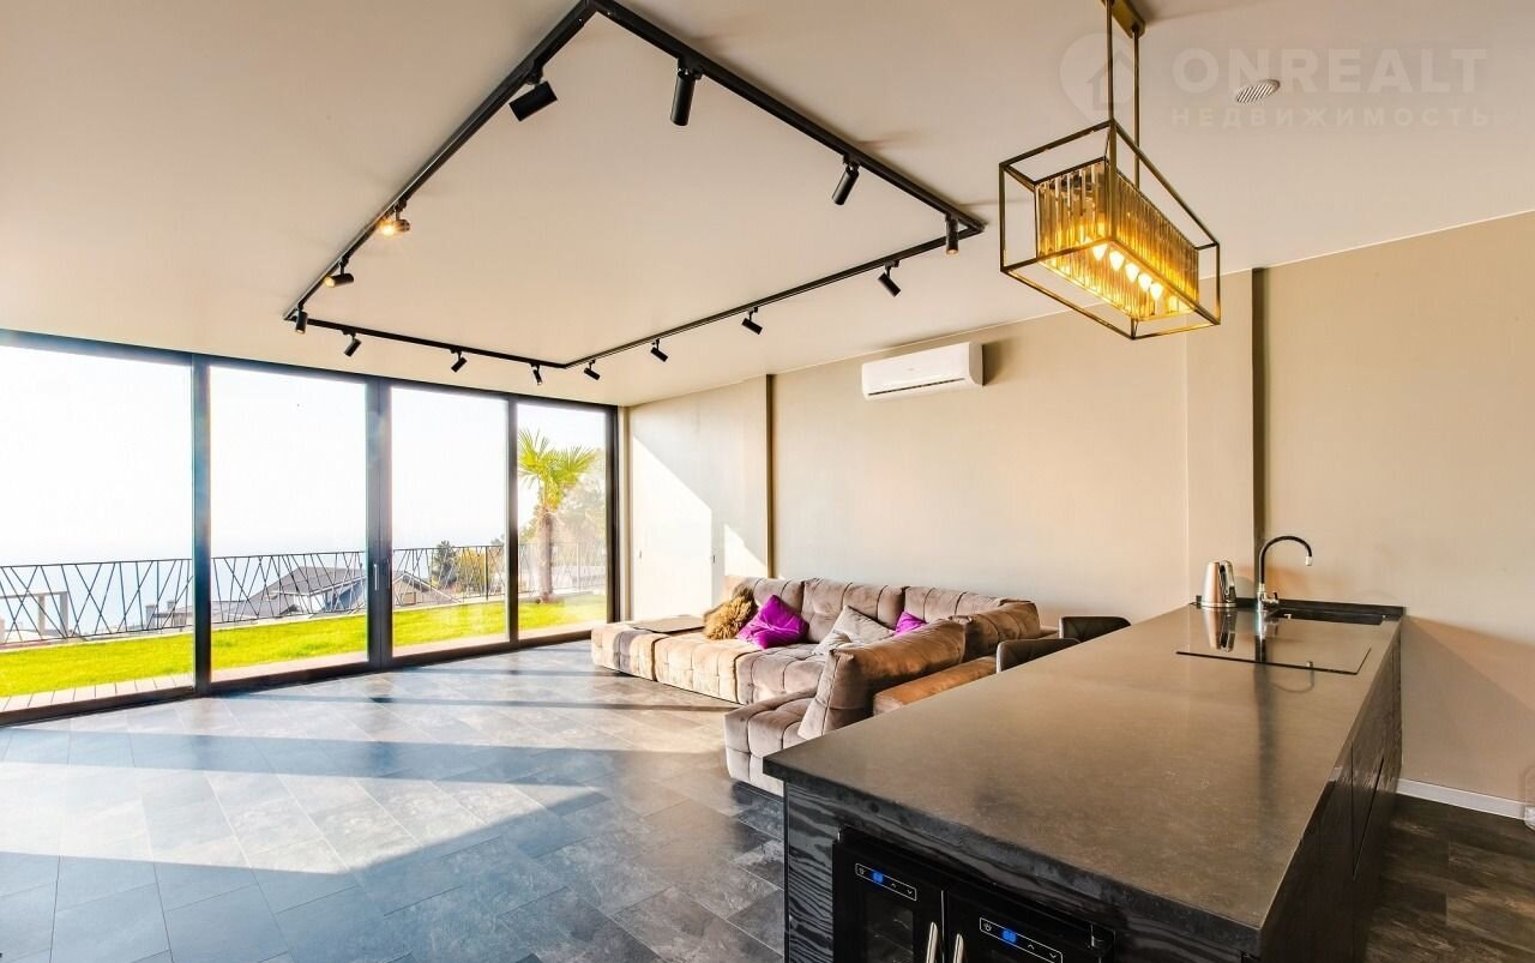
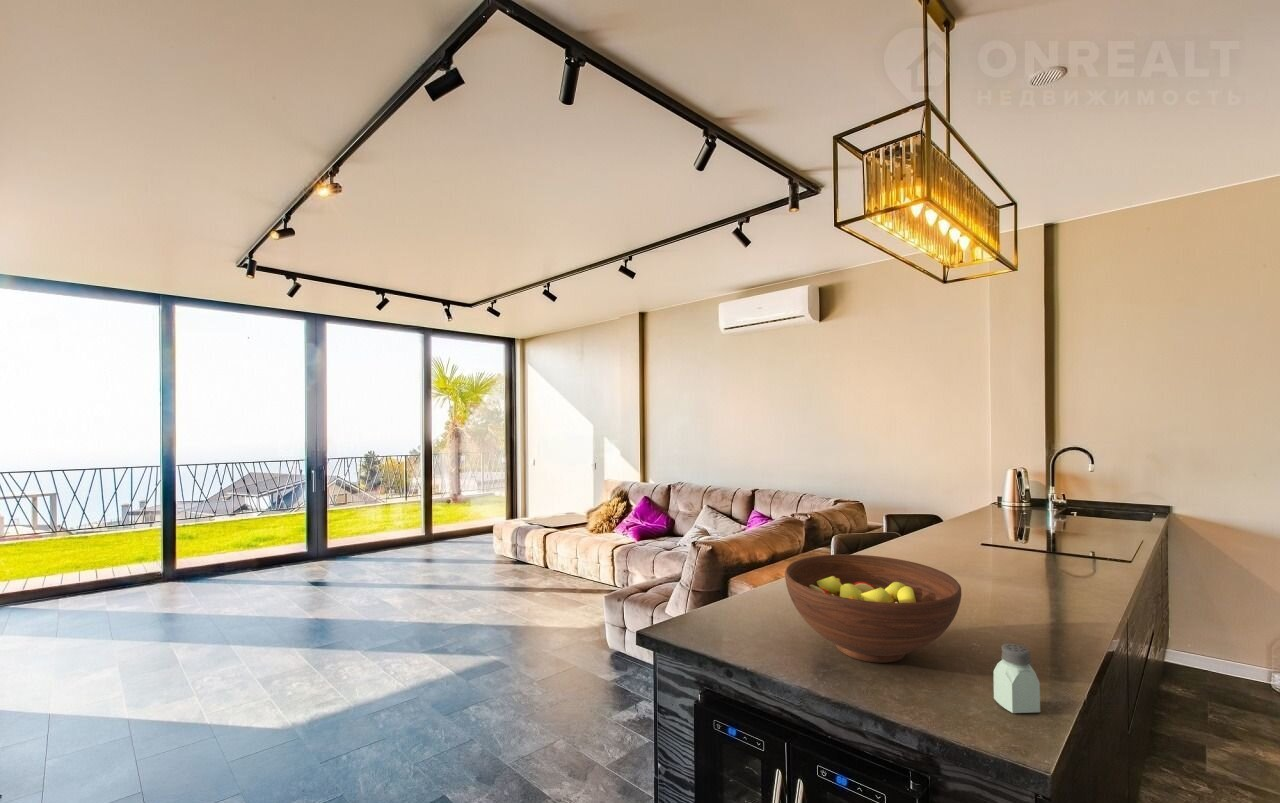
+ fruit bowl [784,553,962,664]
+ saltshaker [992,642,1041,714]
